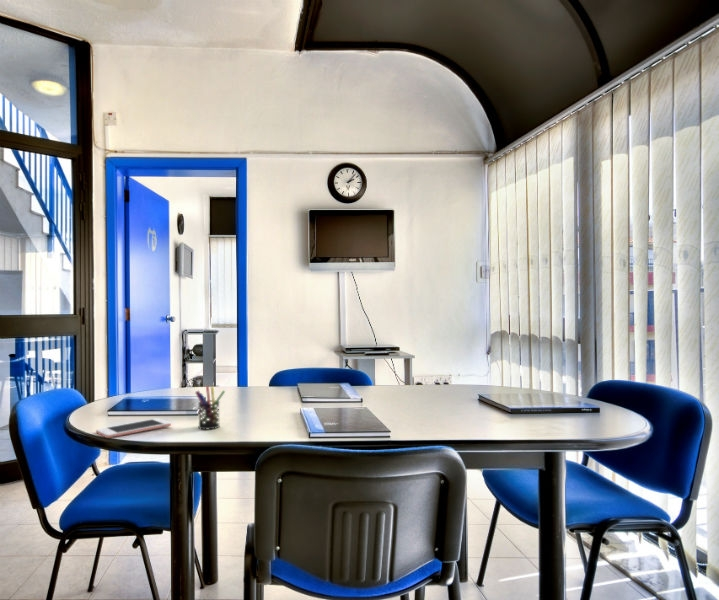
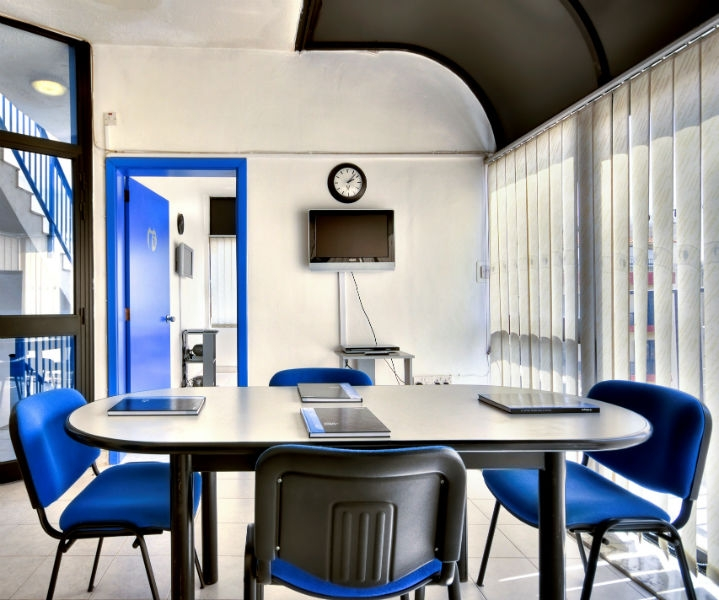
- cell phone [95,417,172,439]
- pen holder [194,385,226,430]
